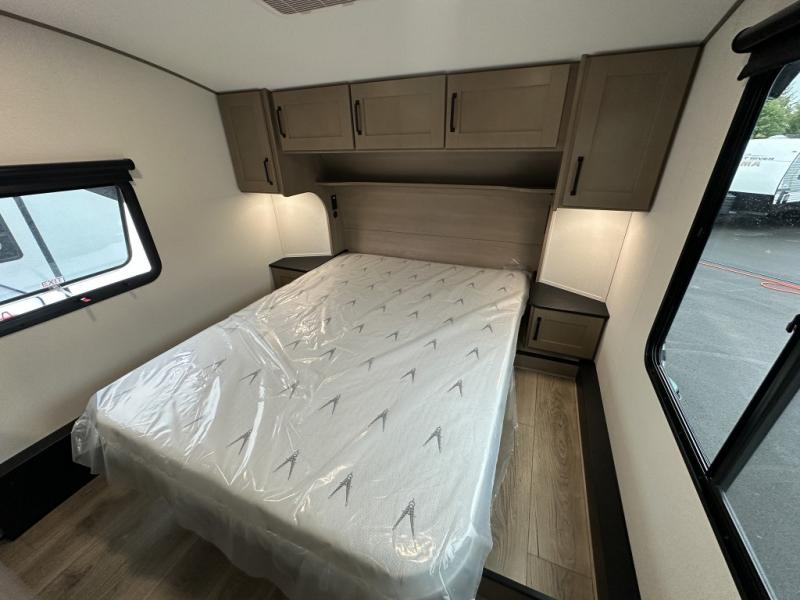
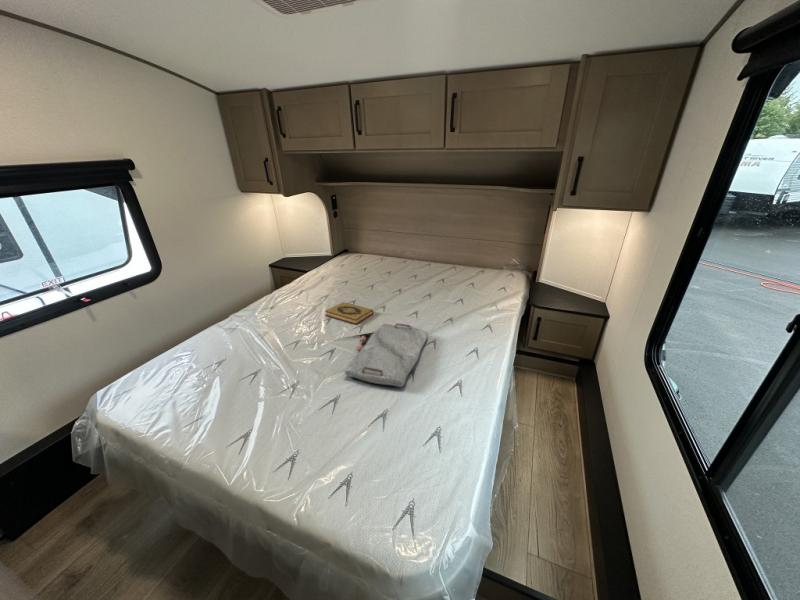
+ hardback book [324,301,374,325]
+ serving tray [343,322,429,388]
